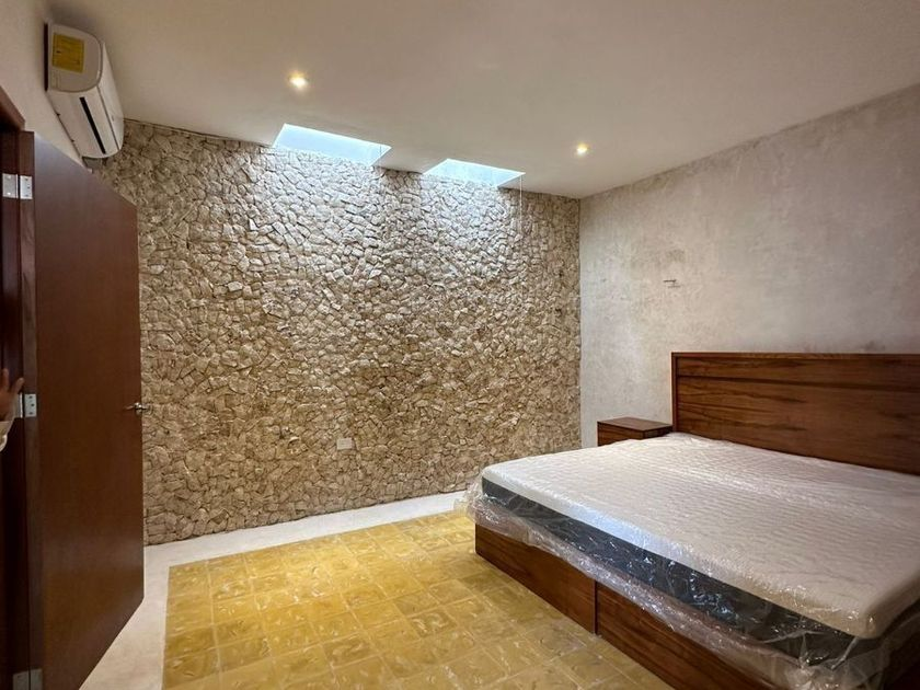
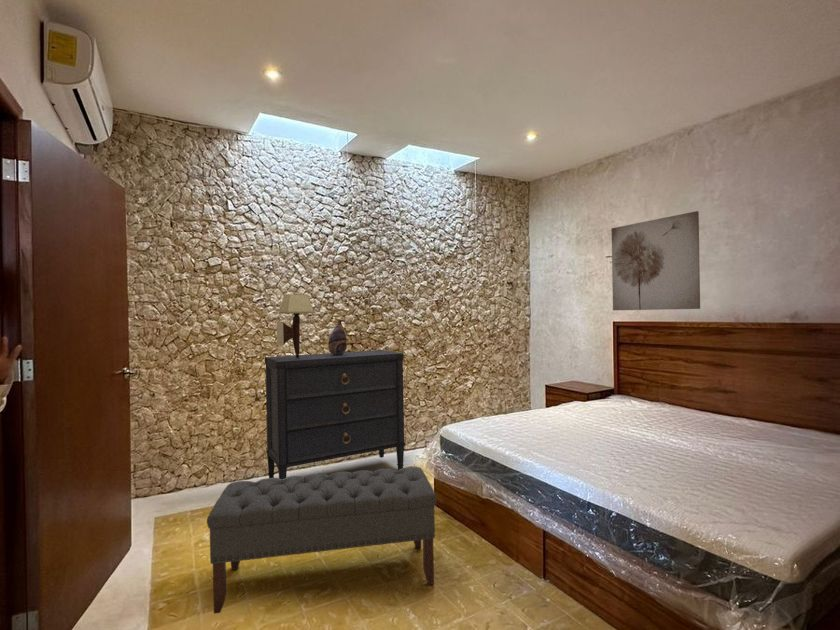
+ vase [327,318,348,355]
+ wall art [611,210,701,311]
+ lampshade [276,293,315,358]
+ dresser [264,349,406,479]
+ bench [206,466,438,615]
